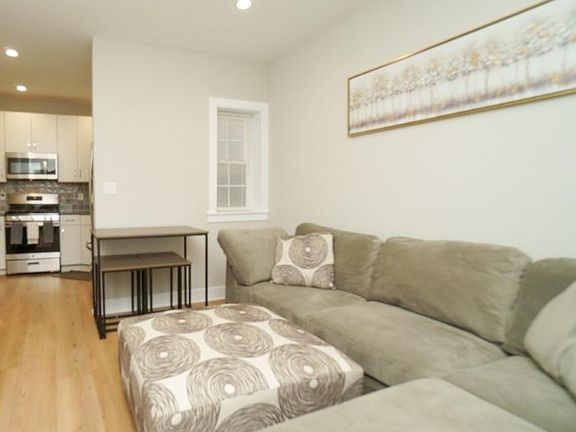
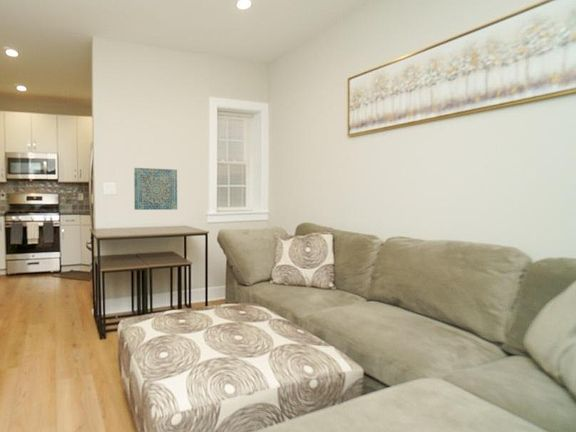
+ wall art [133,167,178,211]
